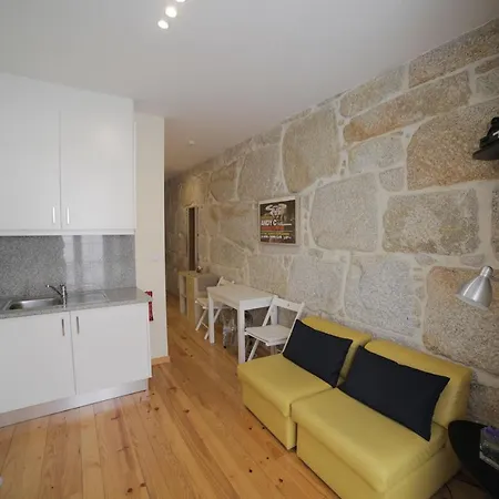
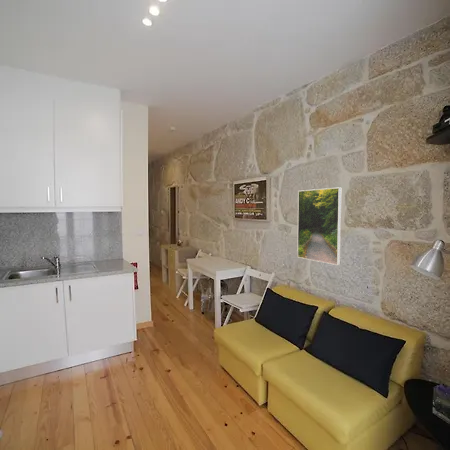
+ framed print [296,186,342,266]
